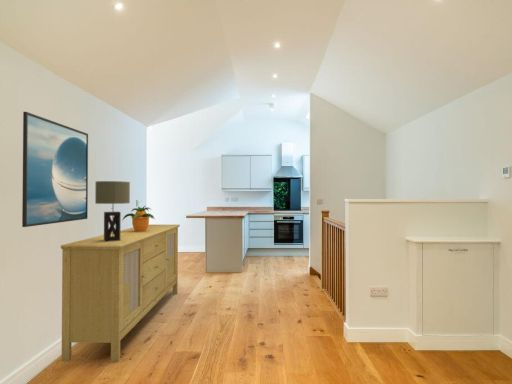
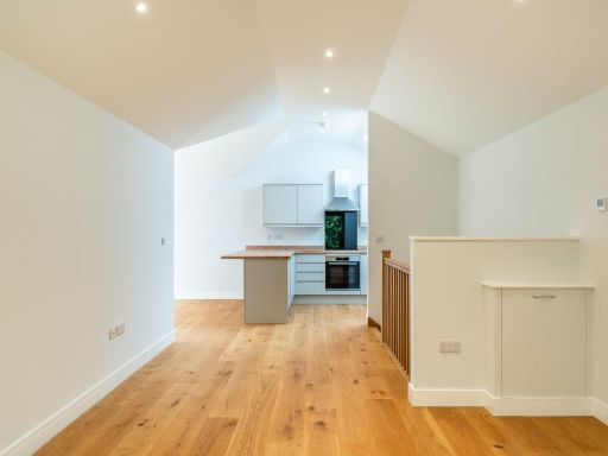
- potted plant [121,205,156,232]
- table lamp [94,180,131,242]
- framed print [21,111,89,228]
- sideboard [60,224,181,363]
